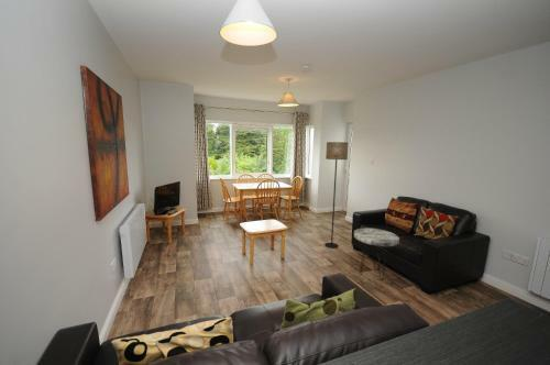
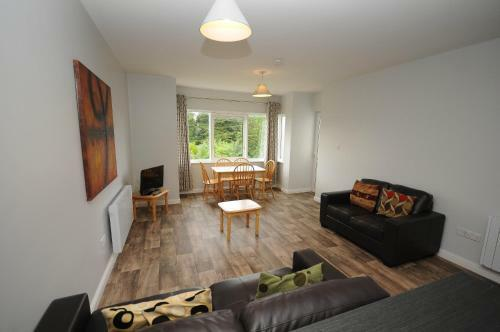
- floor lamp [324,141,349,250]
- side table [353,228,400,281]
